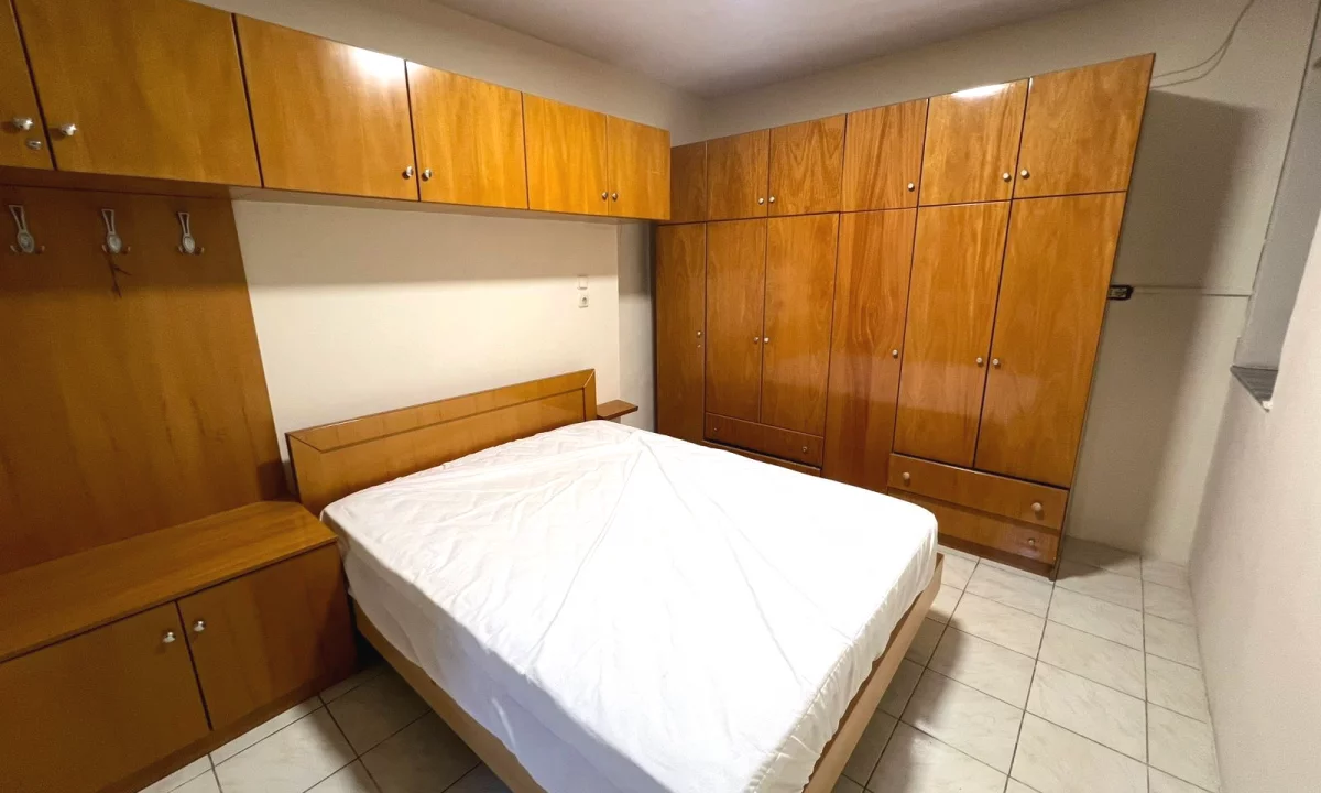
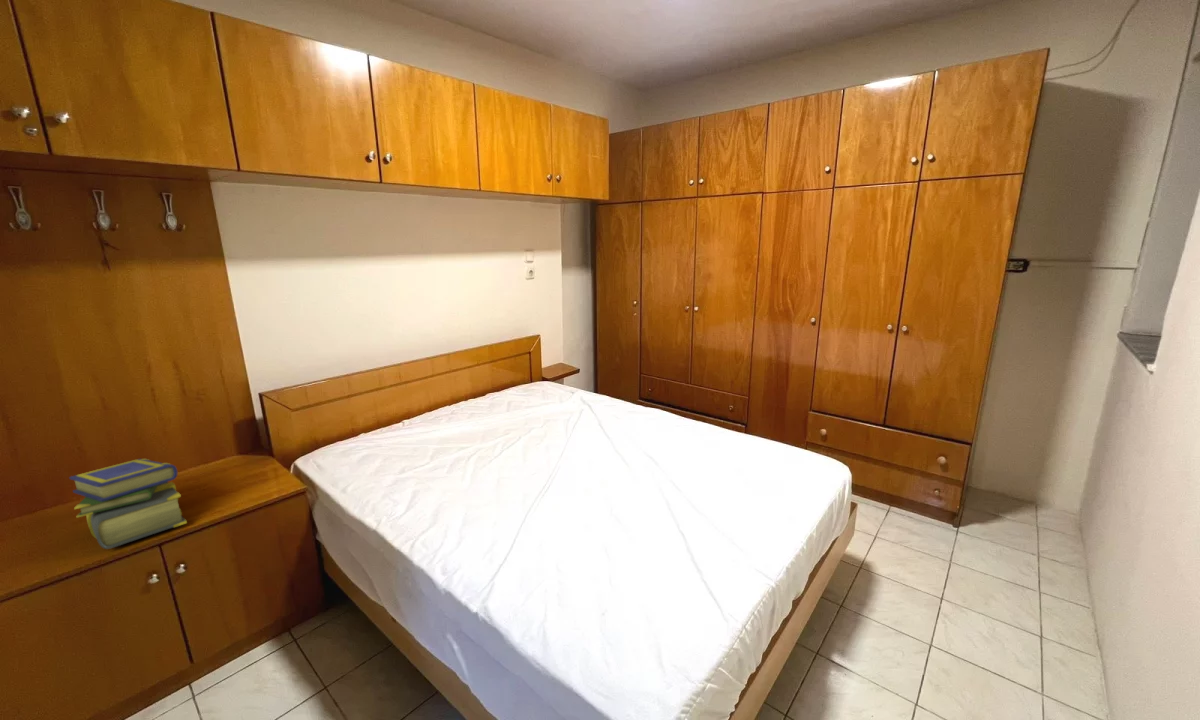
+ stack of books [68,458,188,550]
